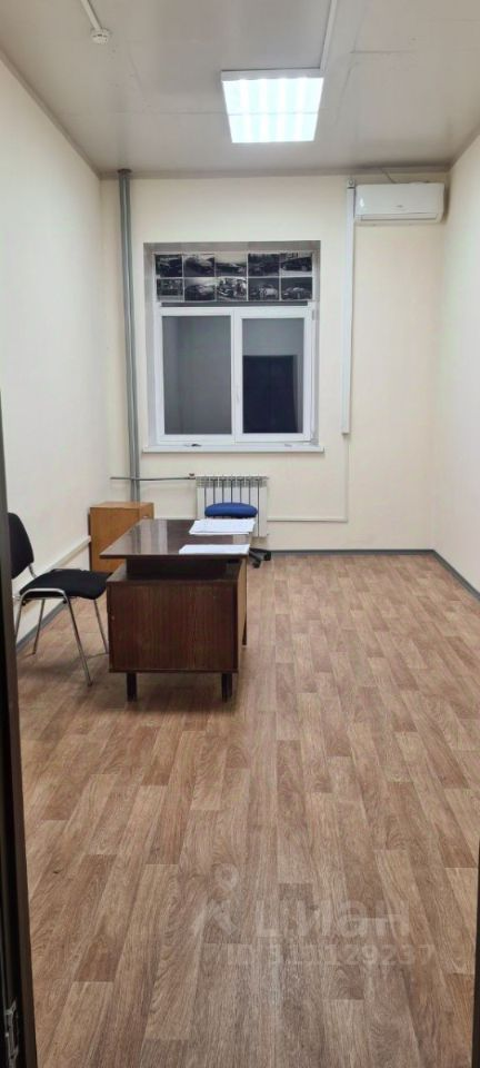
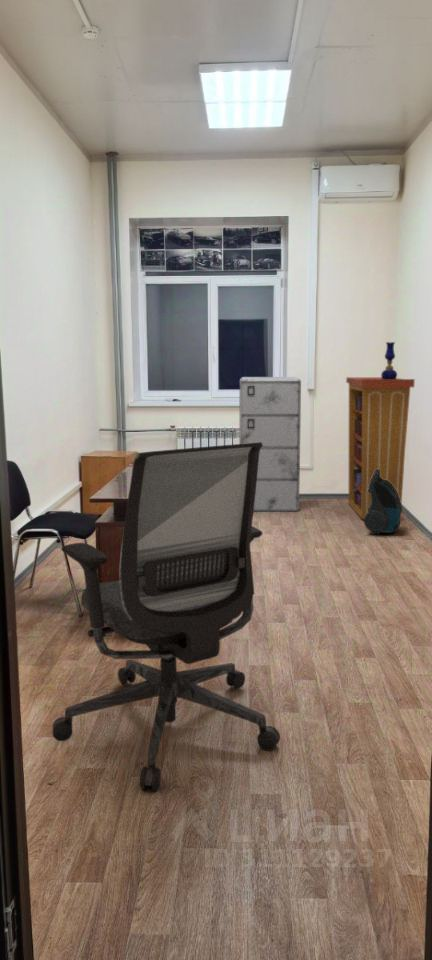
+ oil lamp [380,341,398,379]
+ bookcase [345,376,416,520]
+ office chair [52,442,281,792]
+ filing cabinet [239,376,302,512]
+ vacuum cleaner [363,469,403,535]
